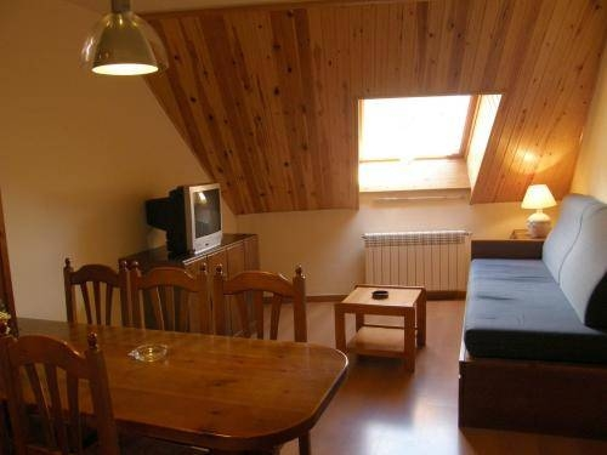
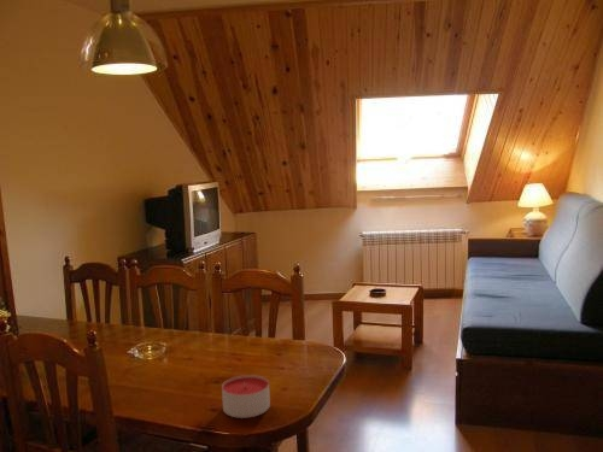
+ candle [221,374,271,419]
